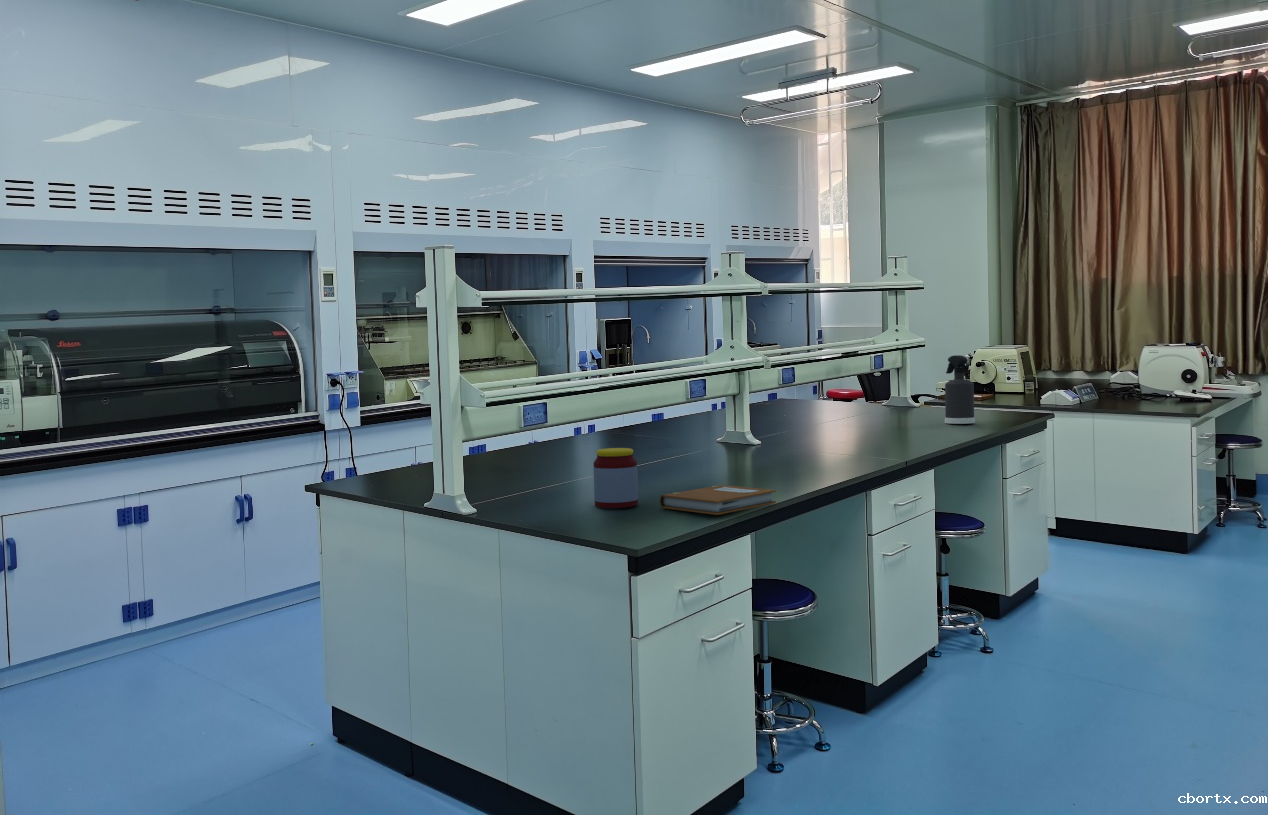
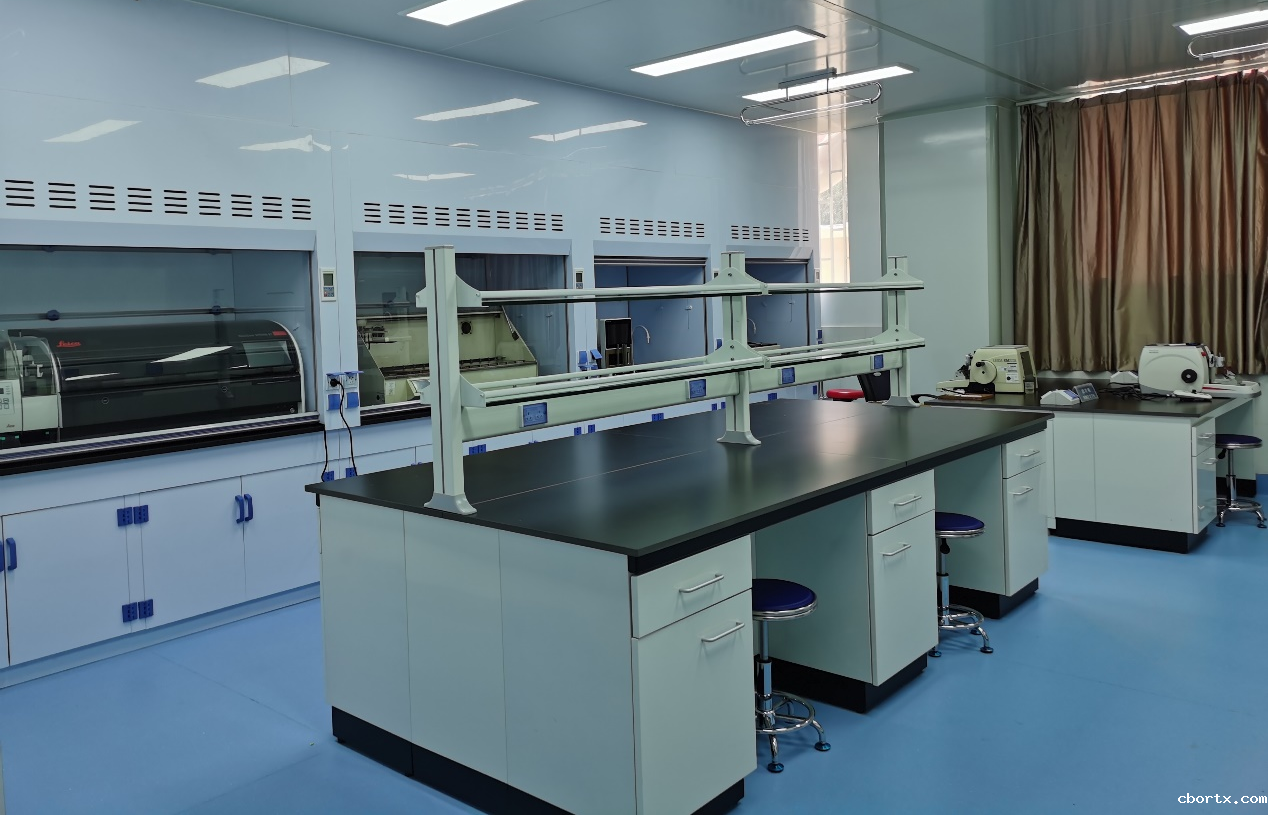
- spray bottle [944,354,976,425]
- jar [593,447,639,509]
- notebook [659,484,777,516]
